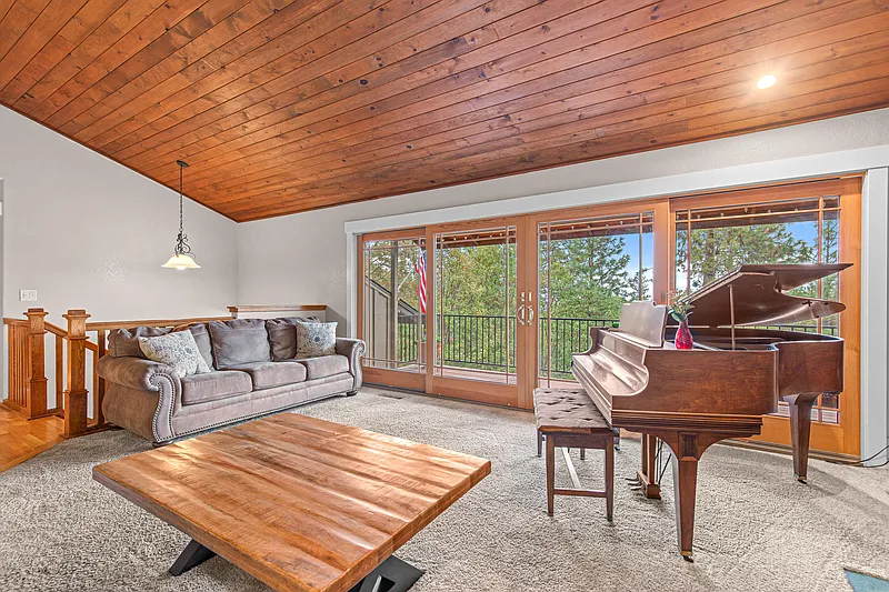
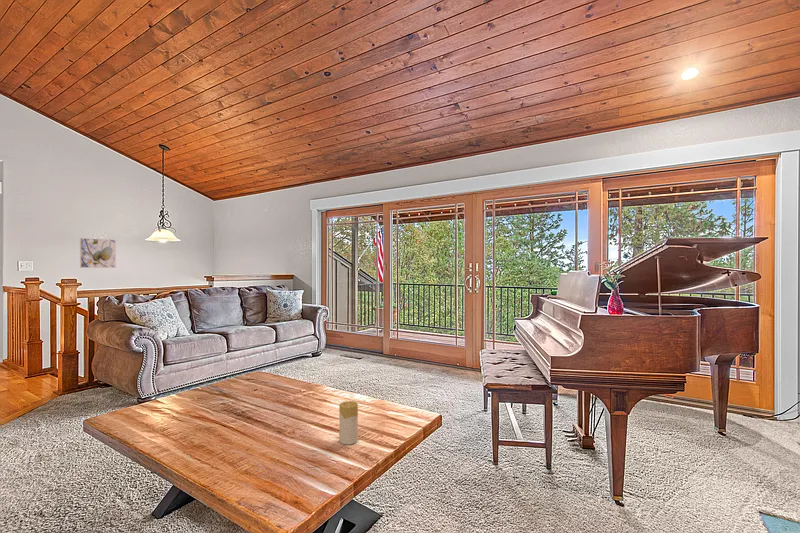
+ candle [338,400,359,446]
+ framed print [79,237,117,269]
